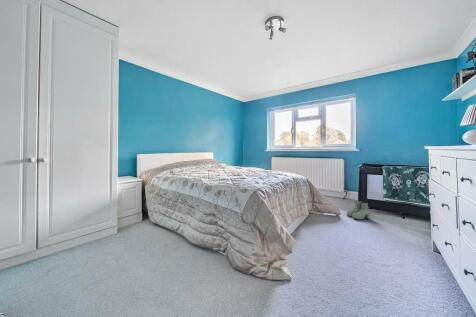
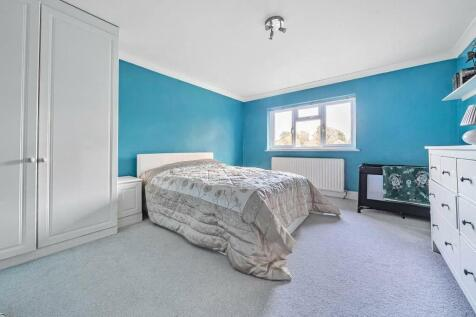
- boots [346,200,371,220]
